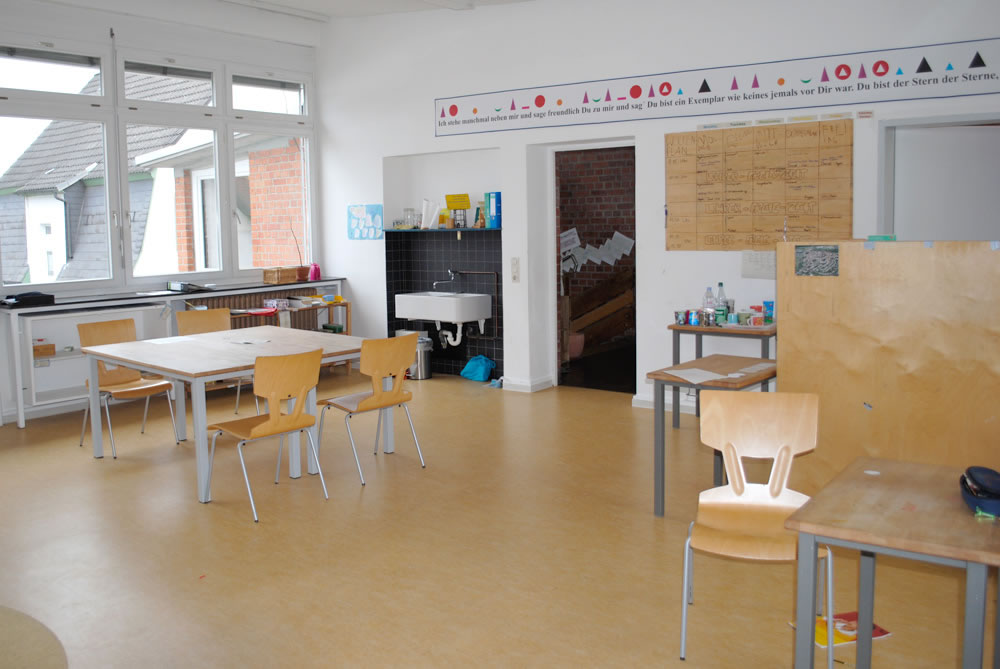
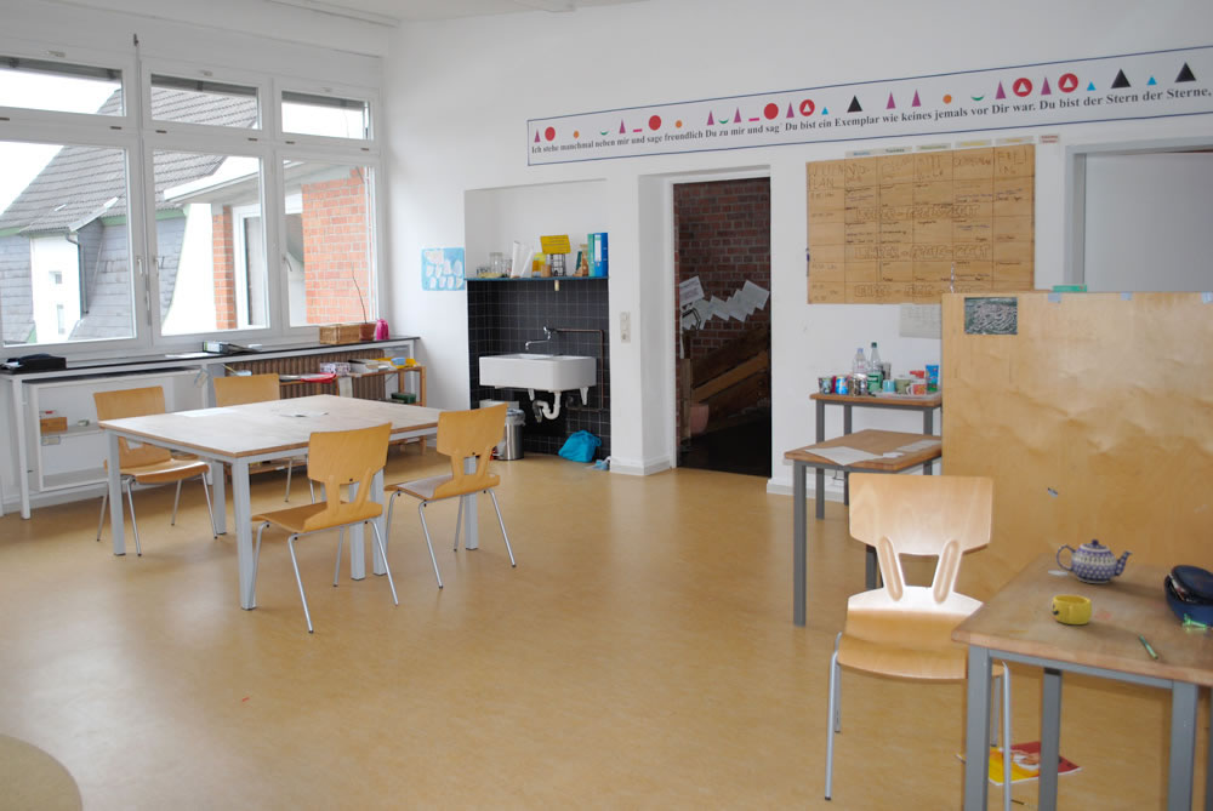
+ pen [1138,634,1160,661]
+ cup [1050,594,1093,626]
+ teapot [1055,538,1134,584]
